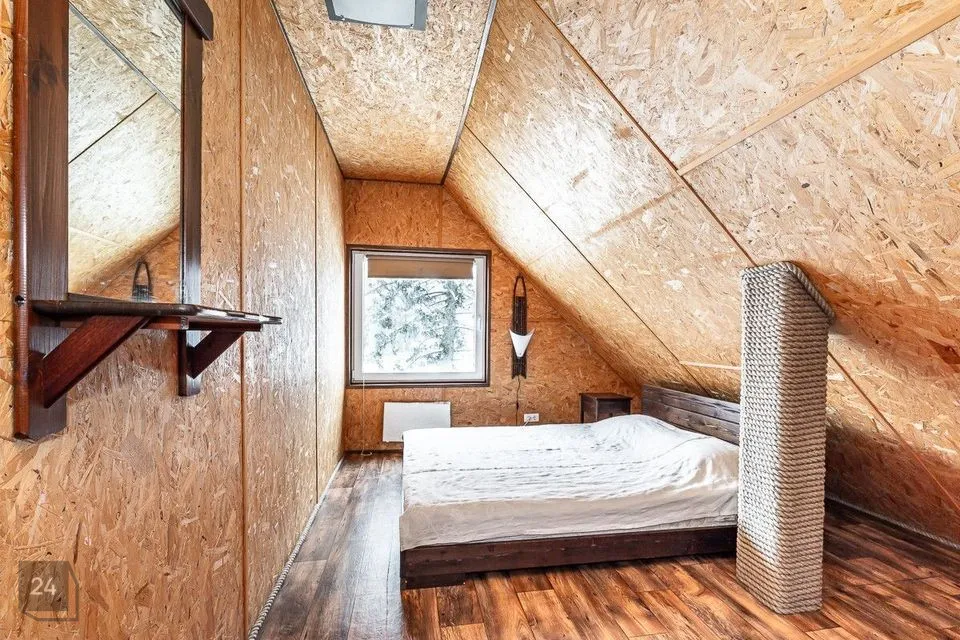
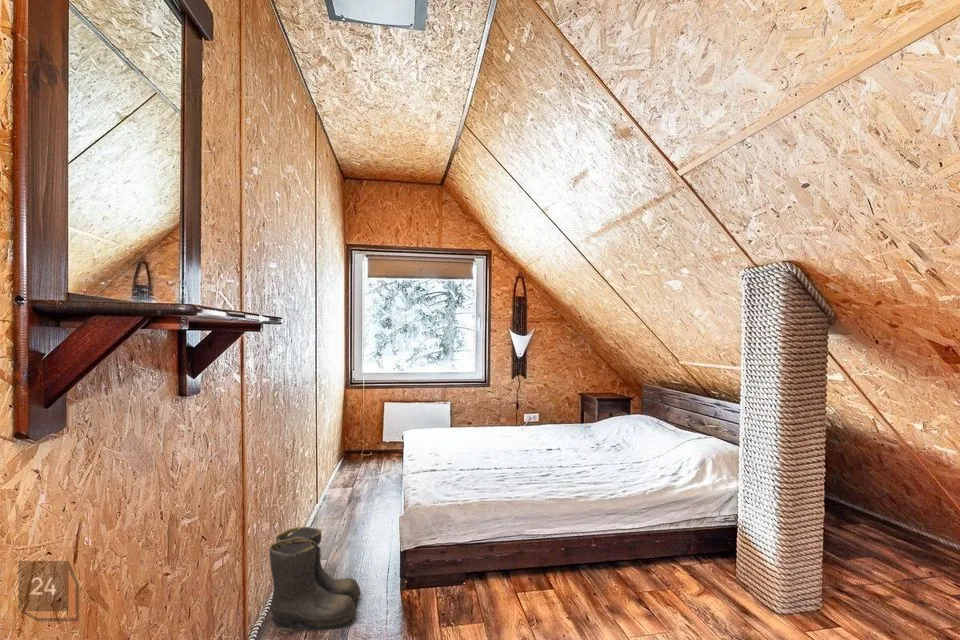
+ boots [268,526,362,631]
